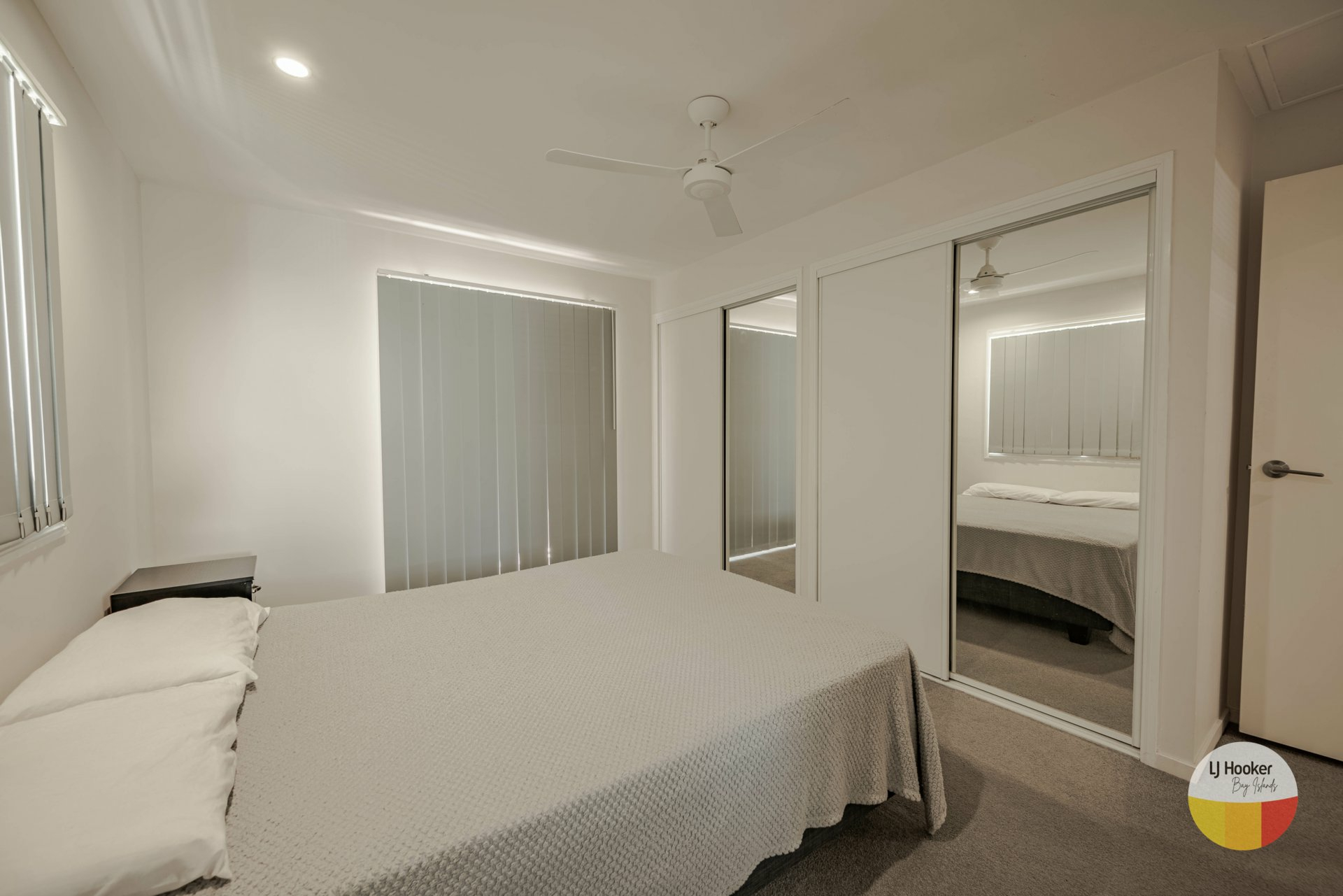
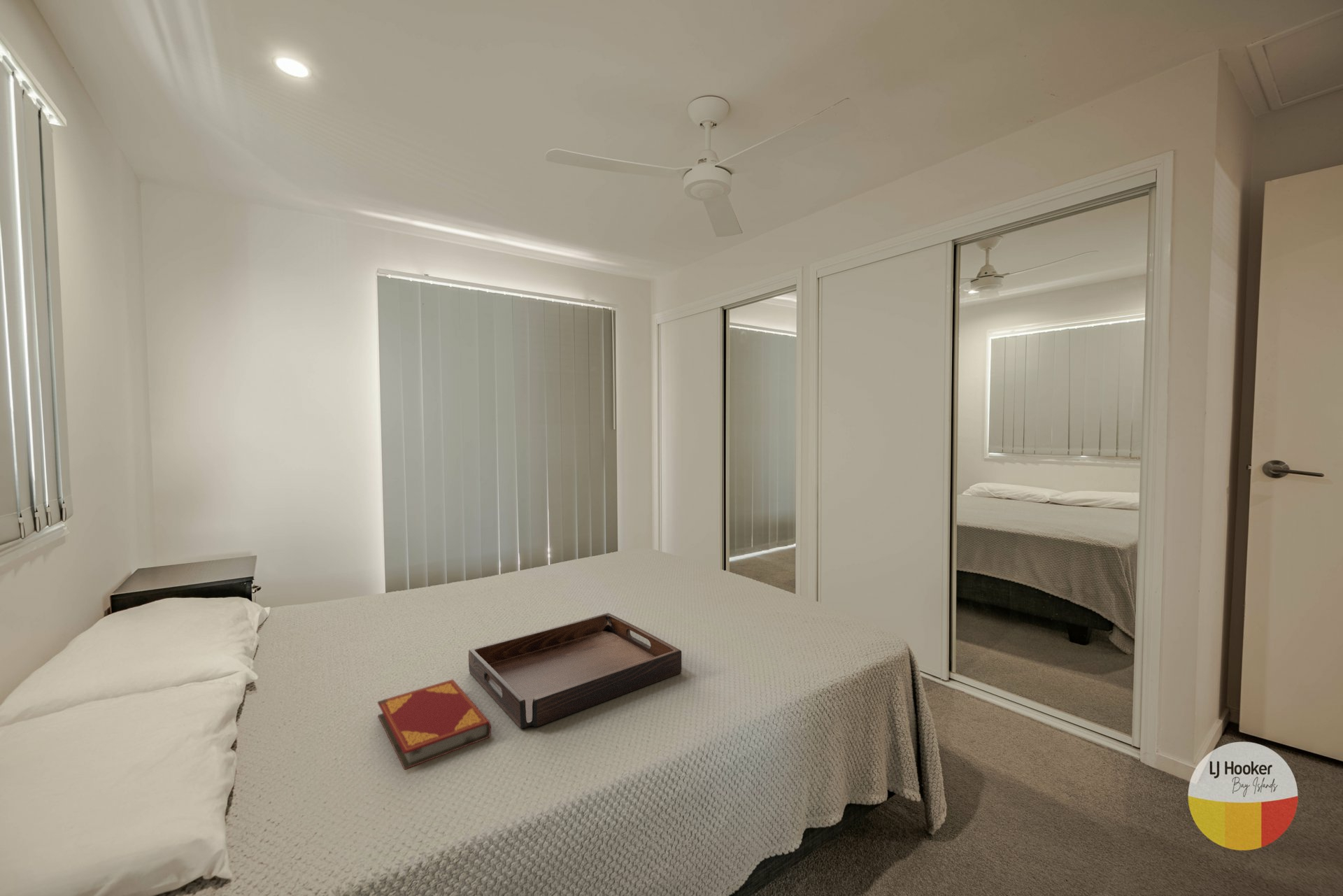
+ hardback book [377,678,492,770]
+ serving tray [468,612,682,729]
